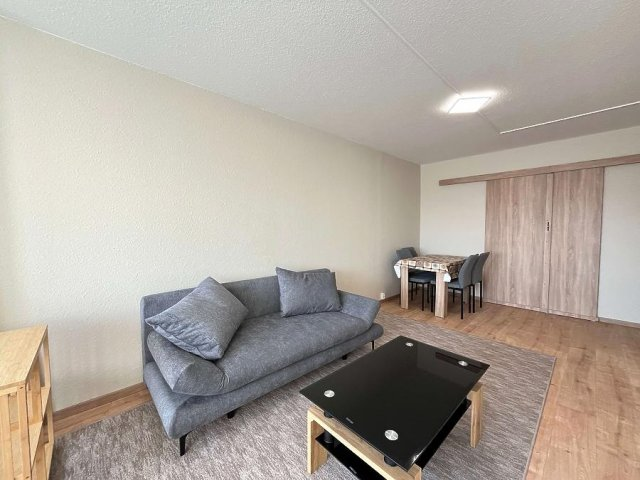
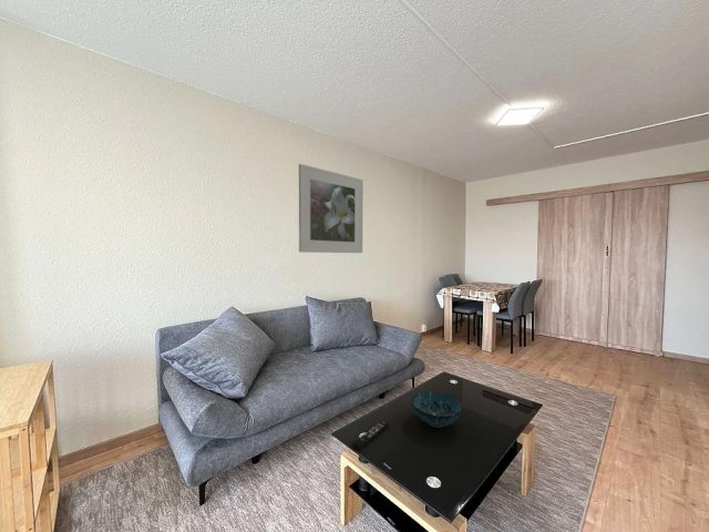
+ remote control [352,419,390,451]
+ decorative bowl [410,390,463,428]
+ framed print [298,163,364,254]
